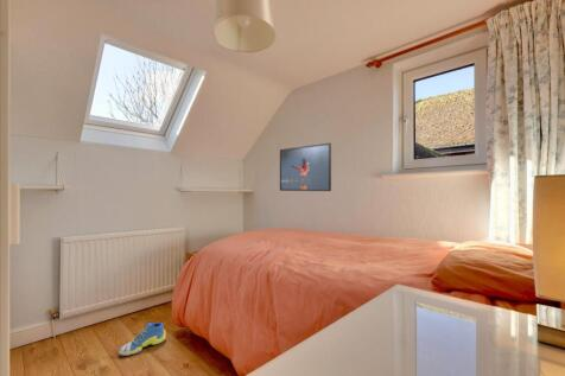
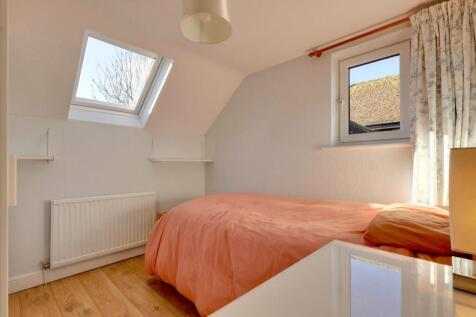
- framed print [279,142,332,192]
- sneaker [118,321,167,357]
